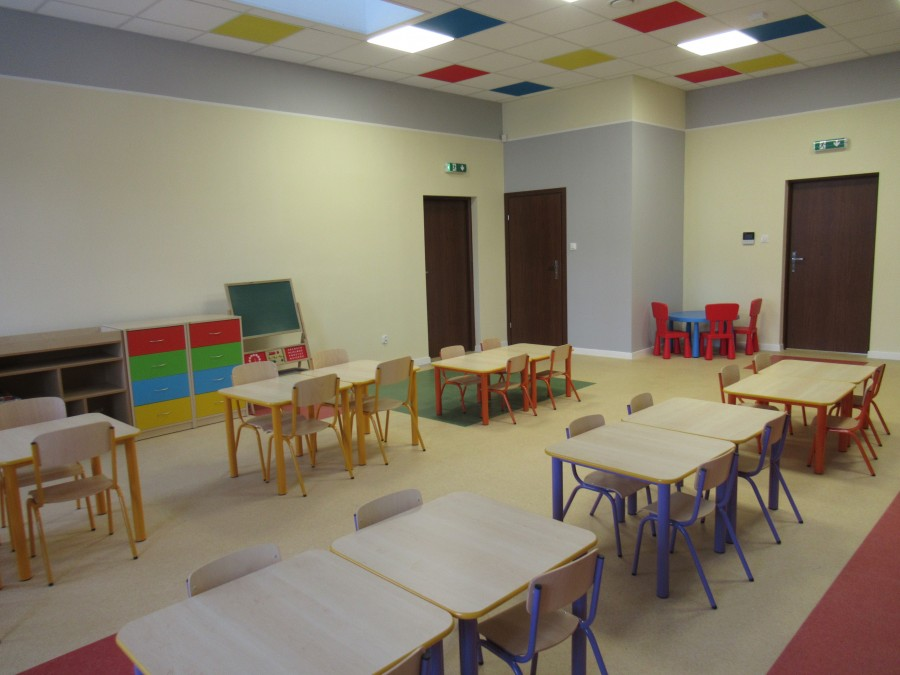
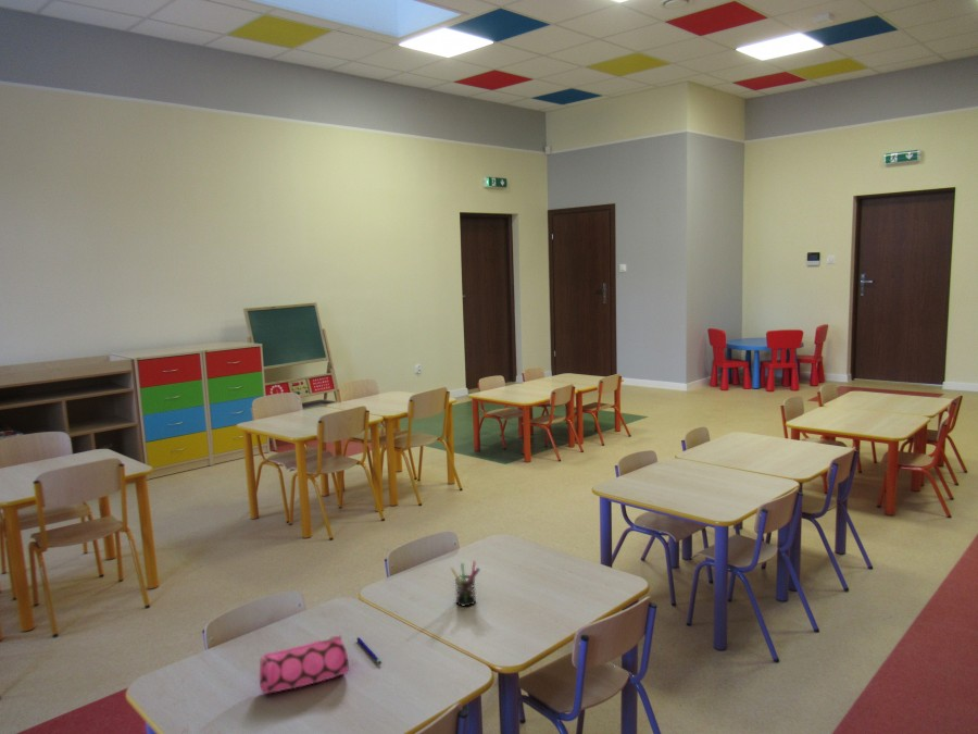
+ pen [356,636,383,665]
+ pen holder [449,560,481,607]
+ pencil case [259,632,350,695]
